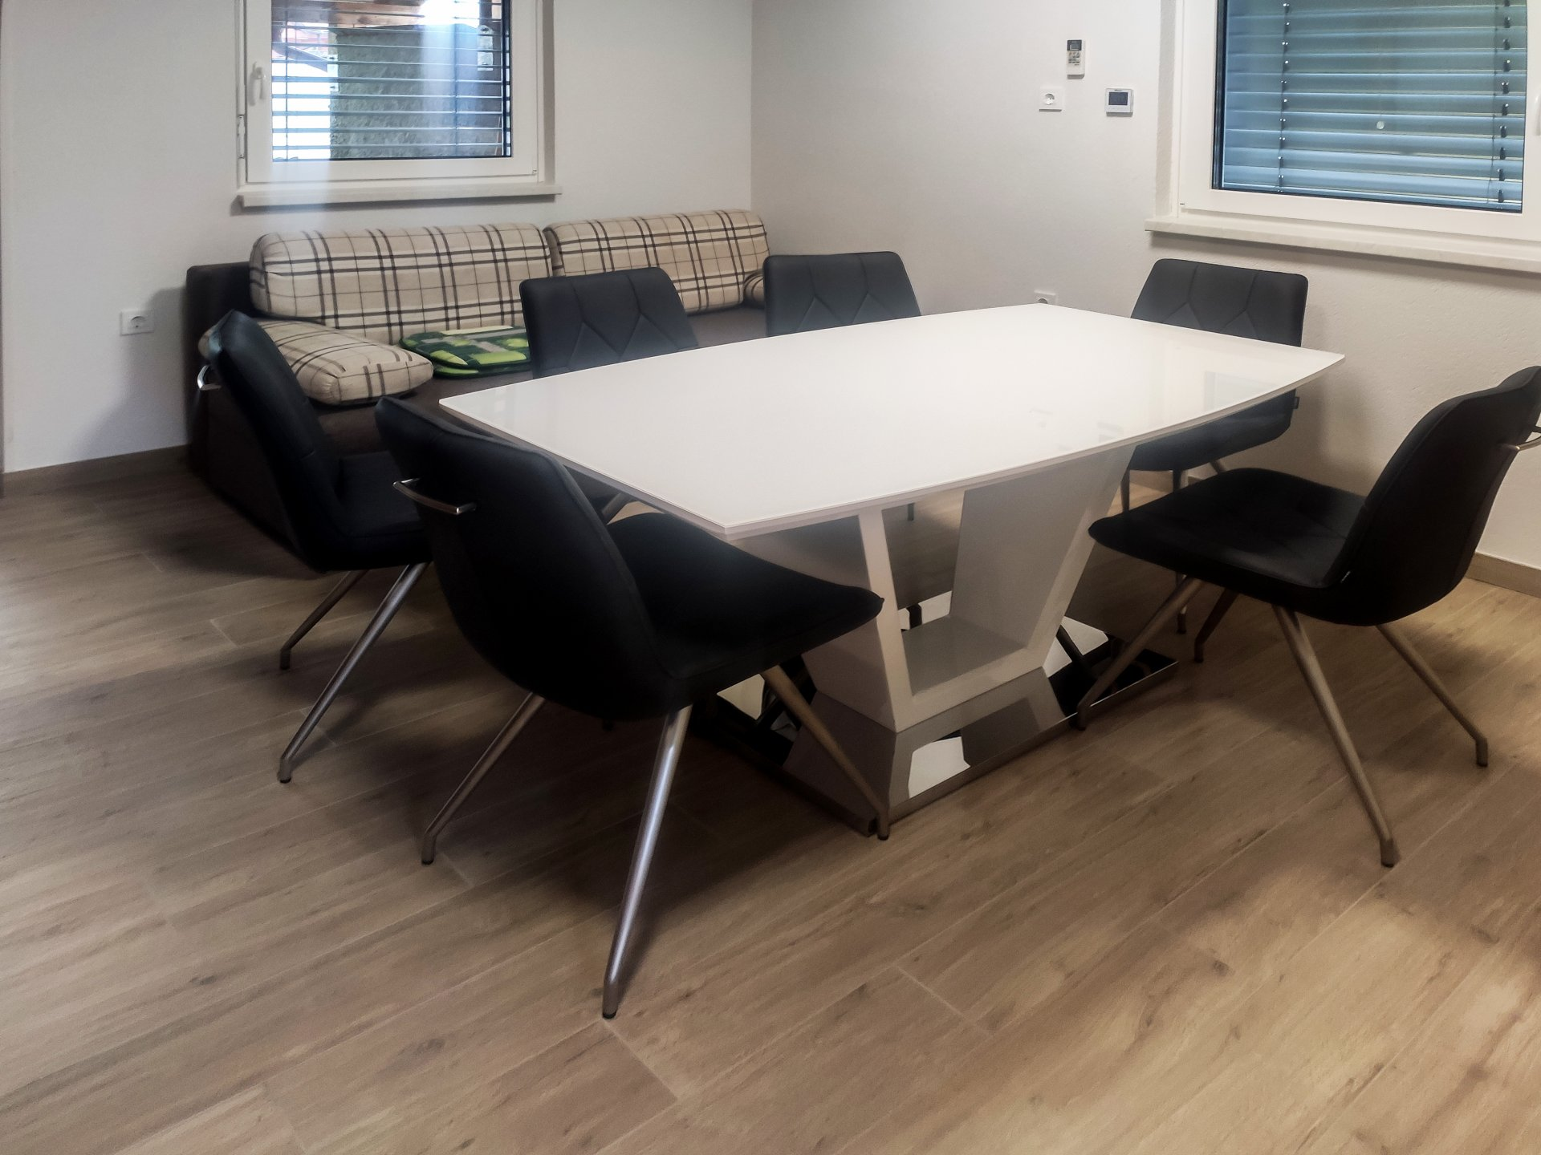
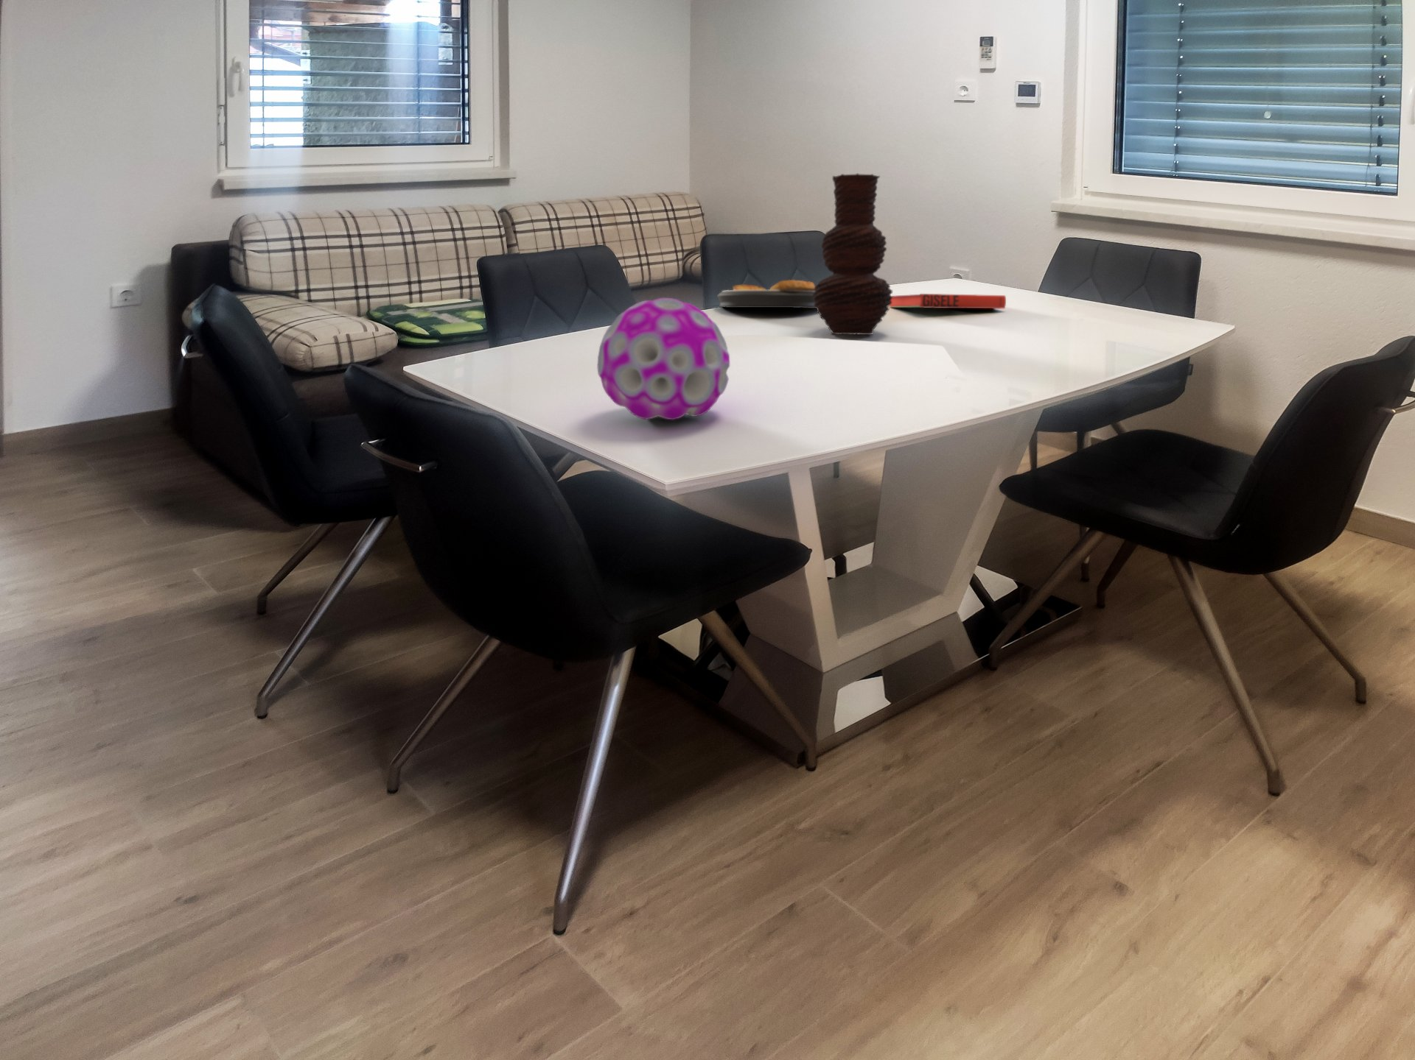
+ plate [716,279,817,310]
+ decorative ball [596,297,731,420]
+ vase [813,173,894,335]
+ hardback book [888,293,1007,310]
